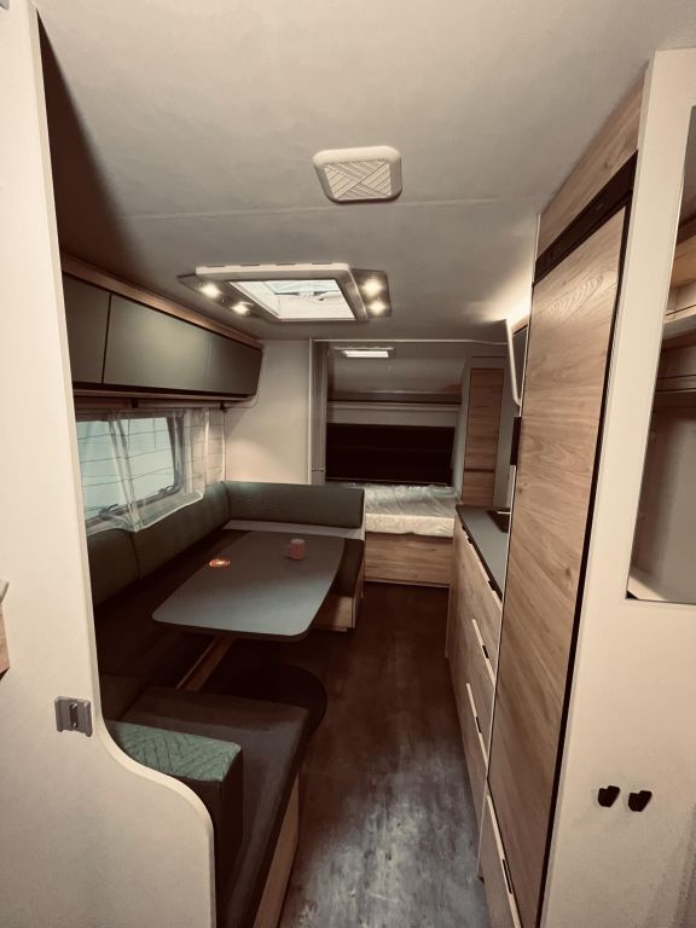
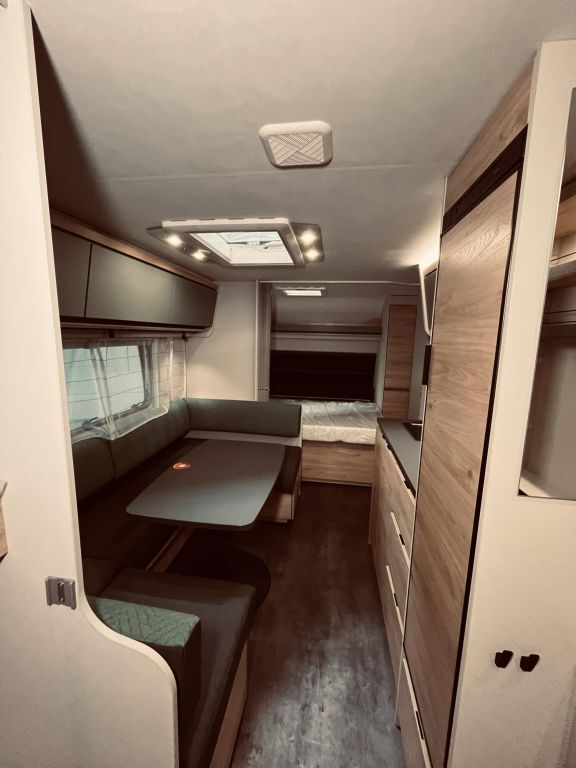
- mug [283,538,306,561]
